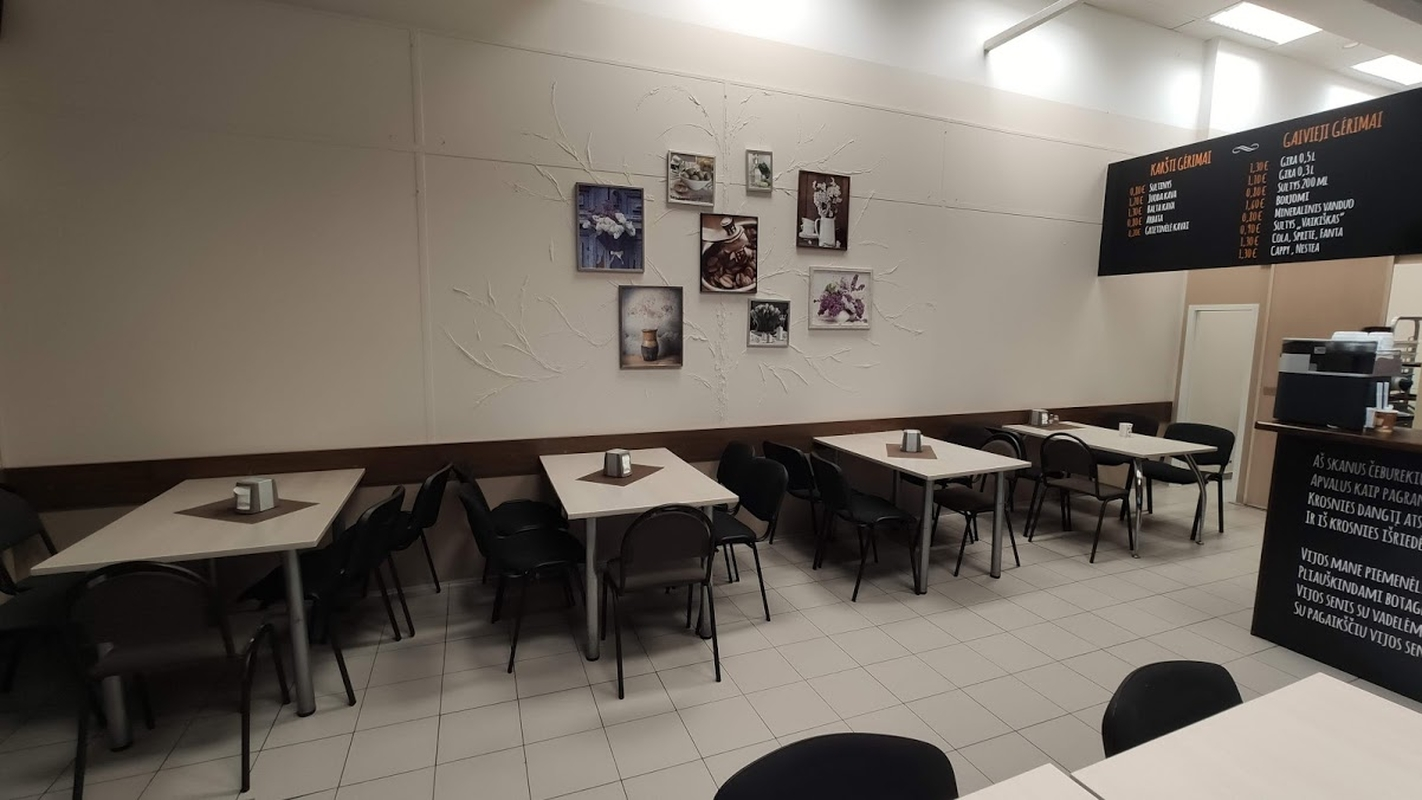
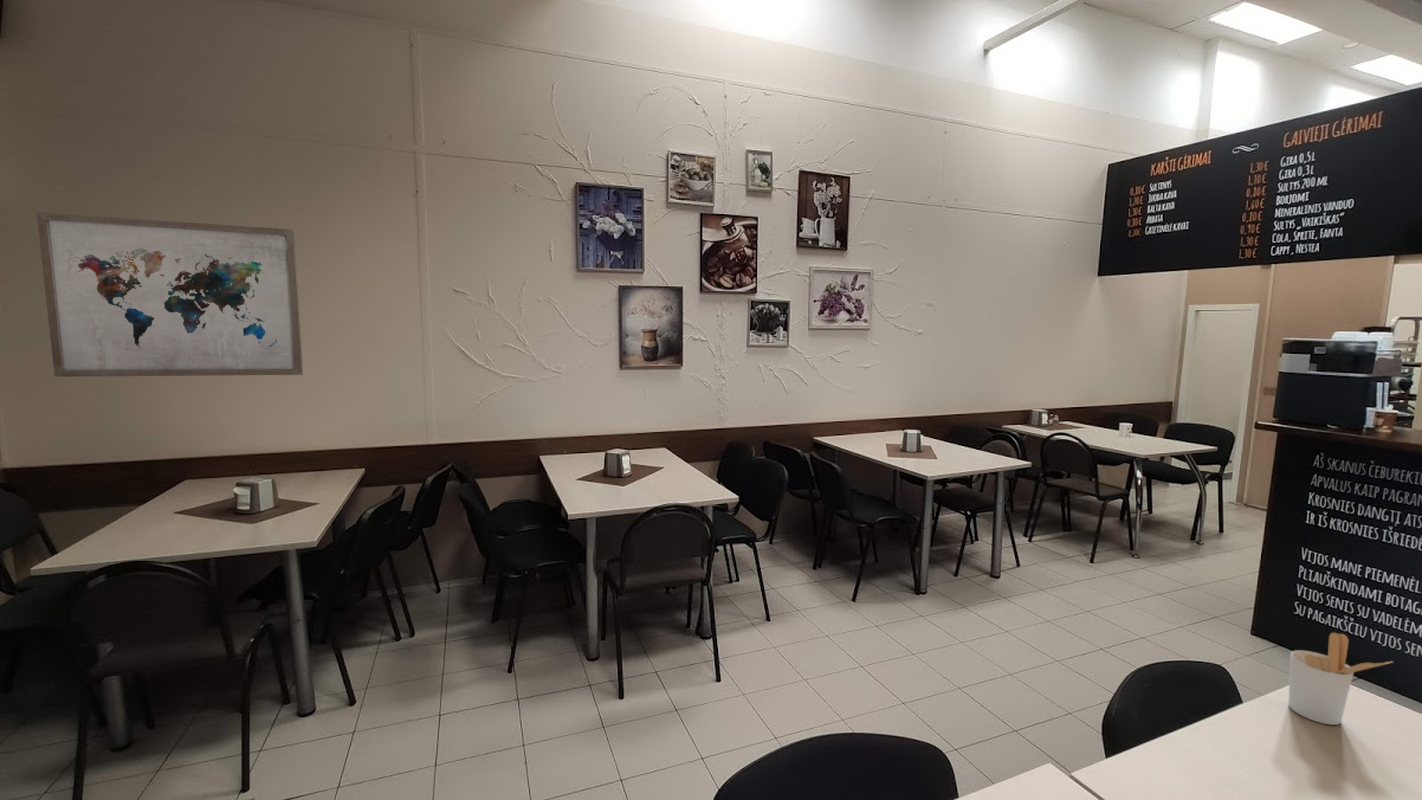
+ wall art [36,211,304,378]
+ utensil holder [1288,632,1394,726]
